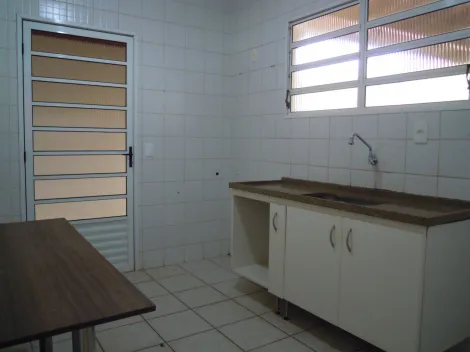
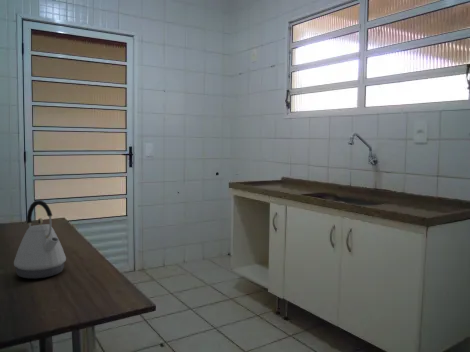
+ kettle [13,199,67,280]
